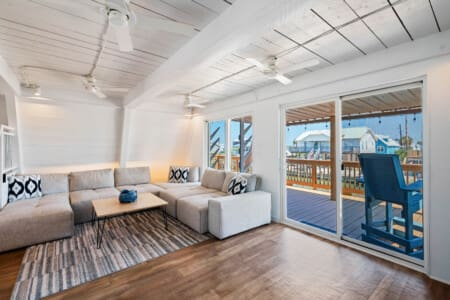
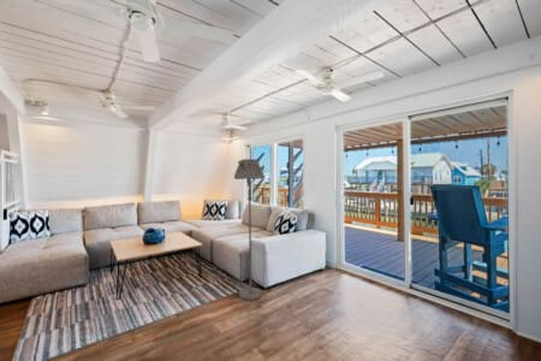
+ floor lamp [233,158,266,301]
